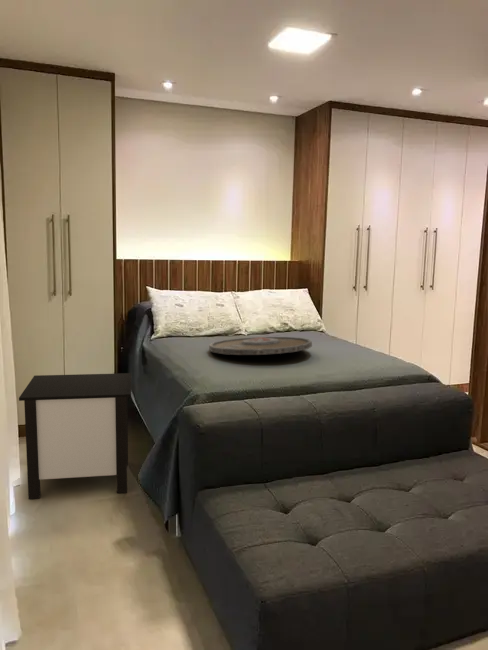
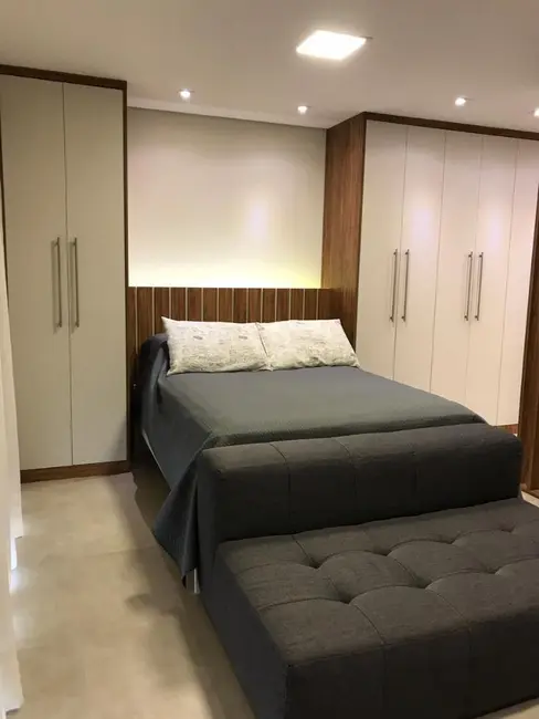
- nightstand [18,372,132,500]
- serving tray [208,336,313,356]
